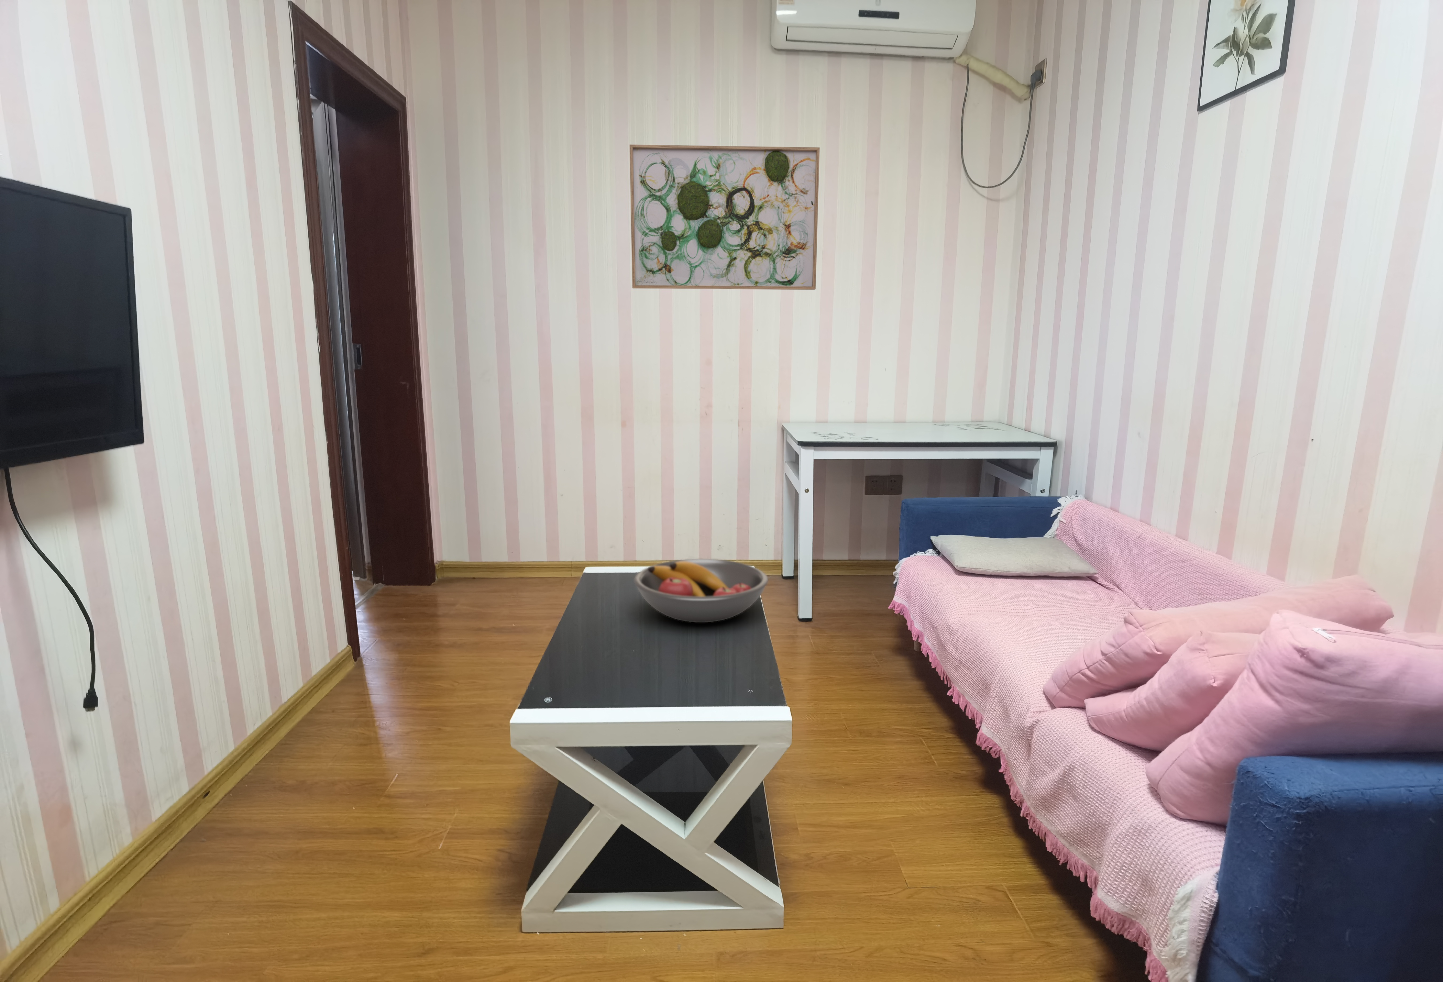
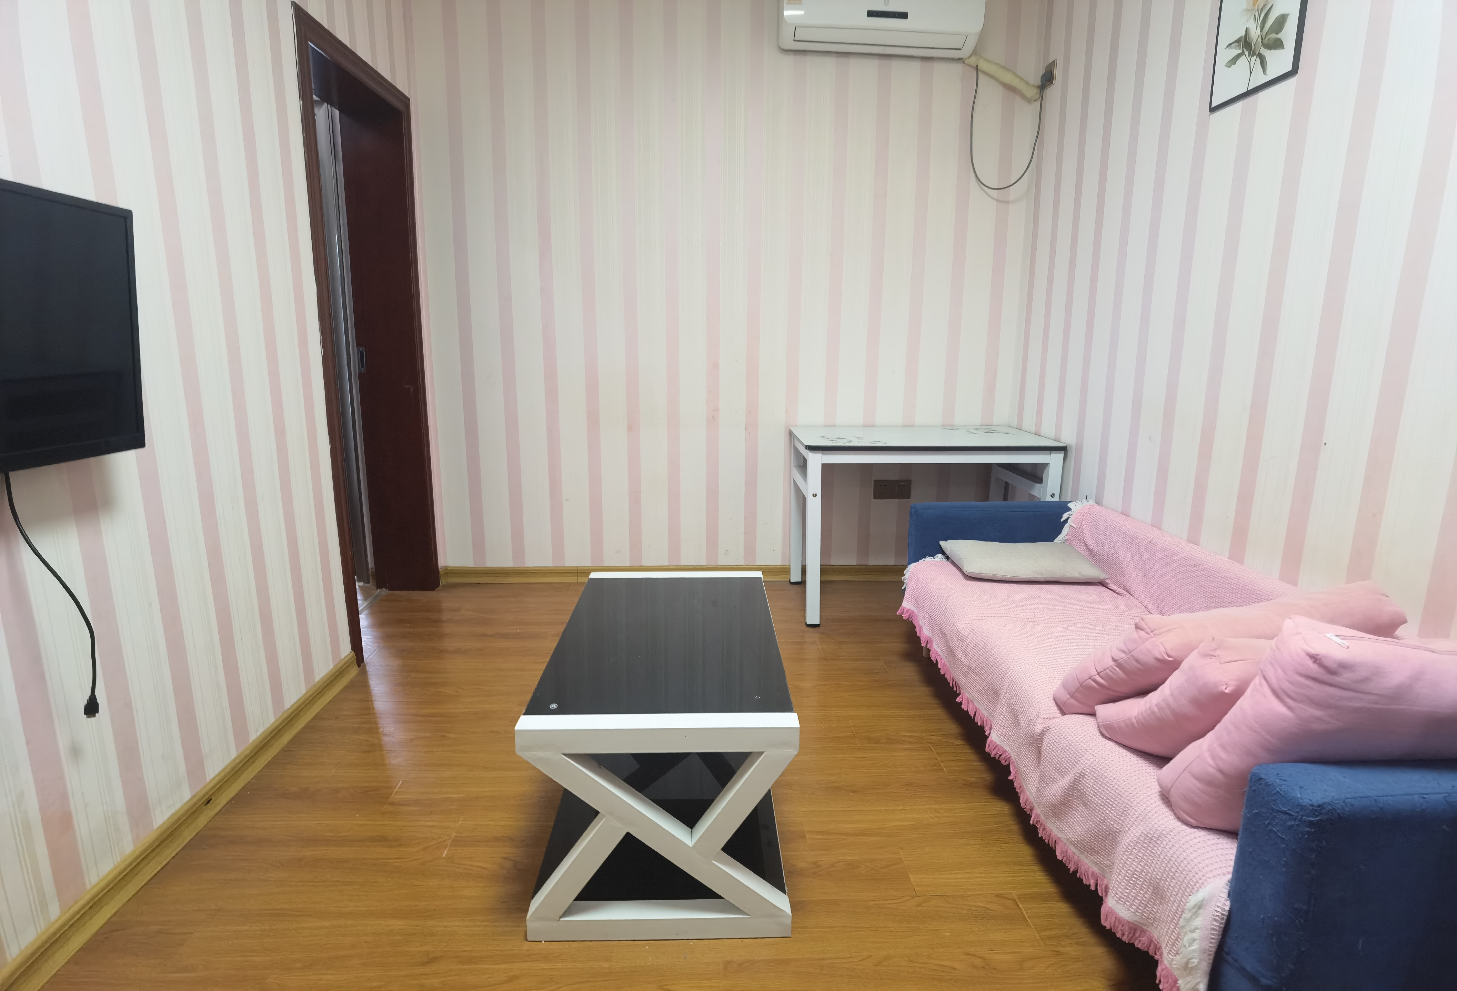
- wall art [629,144,821,290]
- fruit bowl [633,559,769,623]
